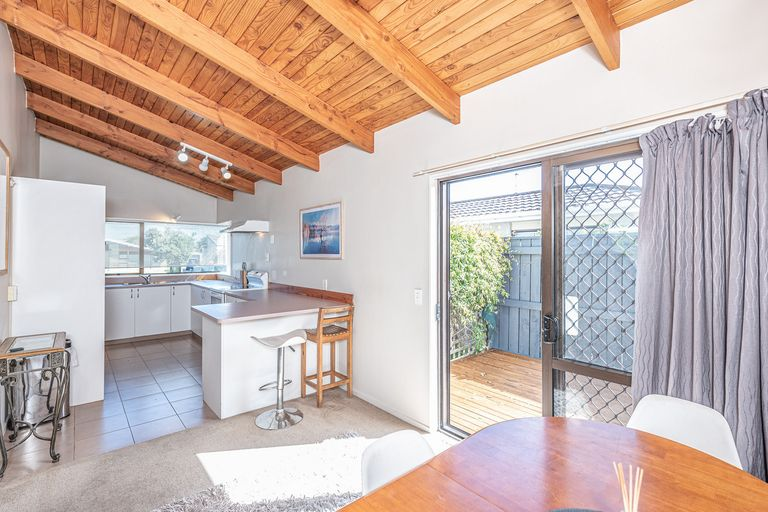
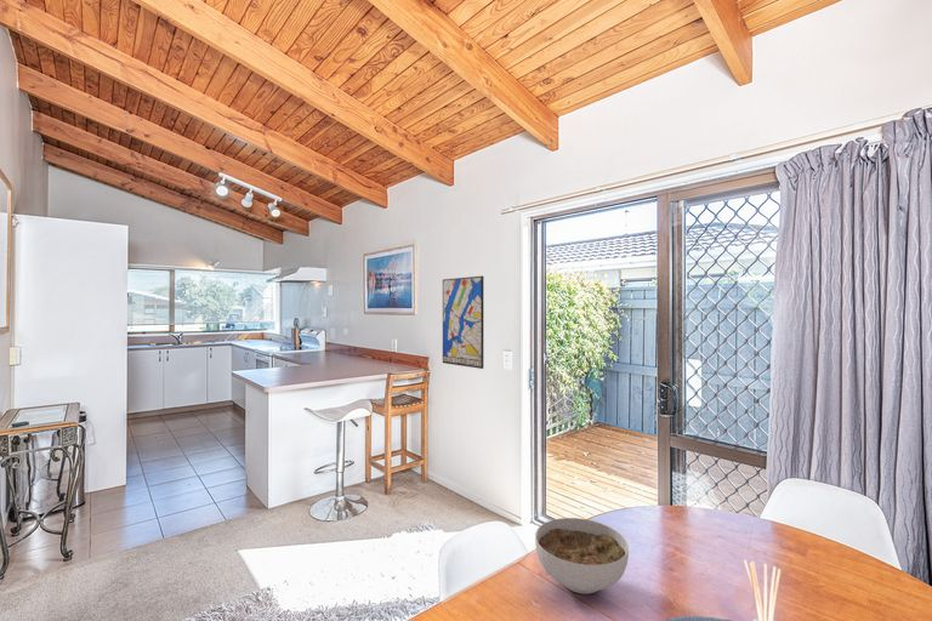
+ bowl [534,517,630,596]
+ wall art [442,275,484,370]
